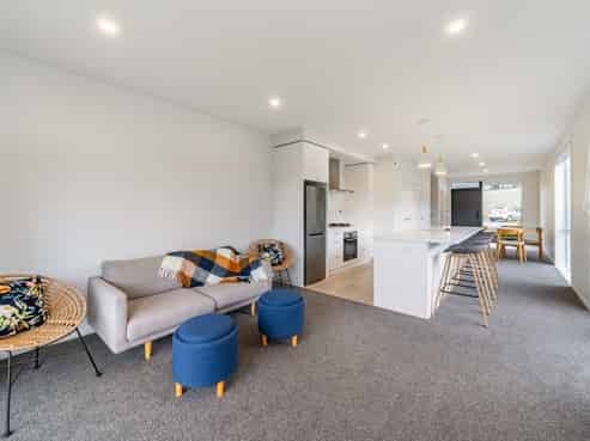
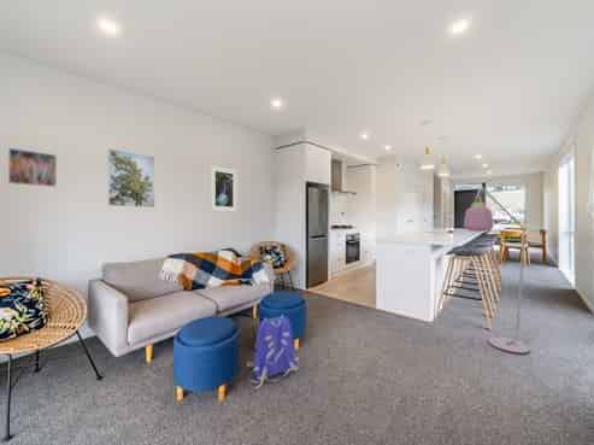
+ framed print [7,147,58,188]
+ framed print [107,147,155,209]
+ floor lamp [463,187,541,355]
+ backpack [246,314,301,390]
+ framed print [208,164,239,213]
